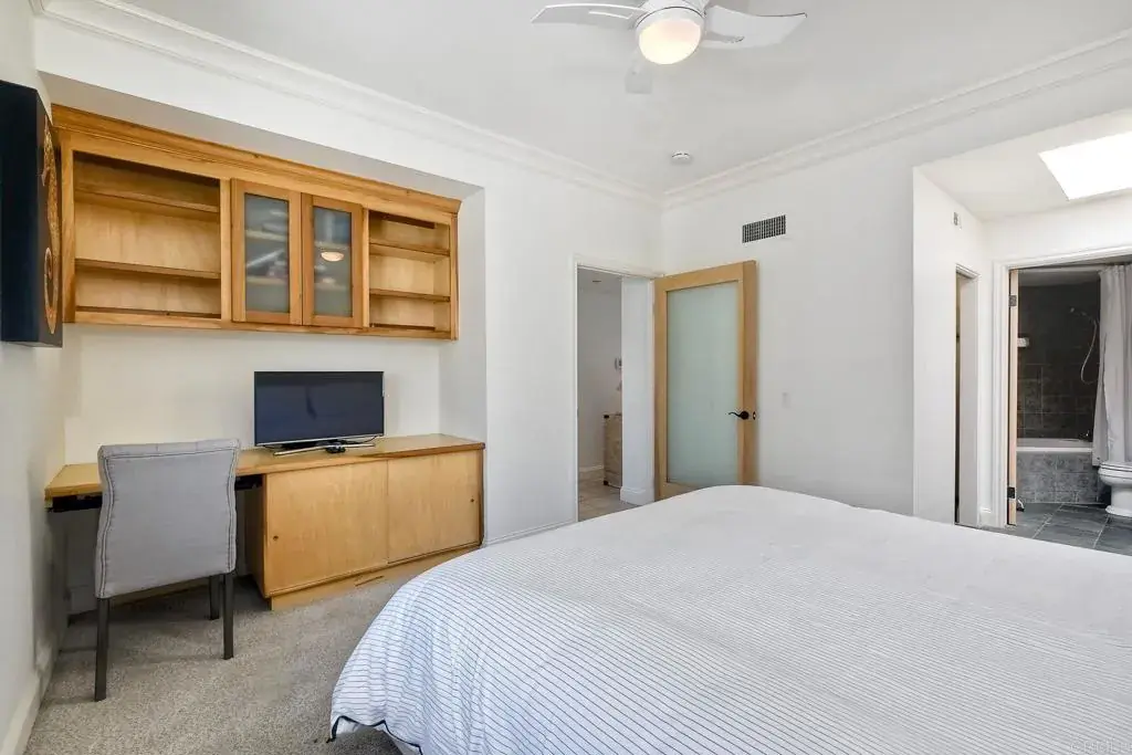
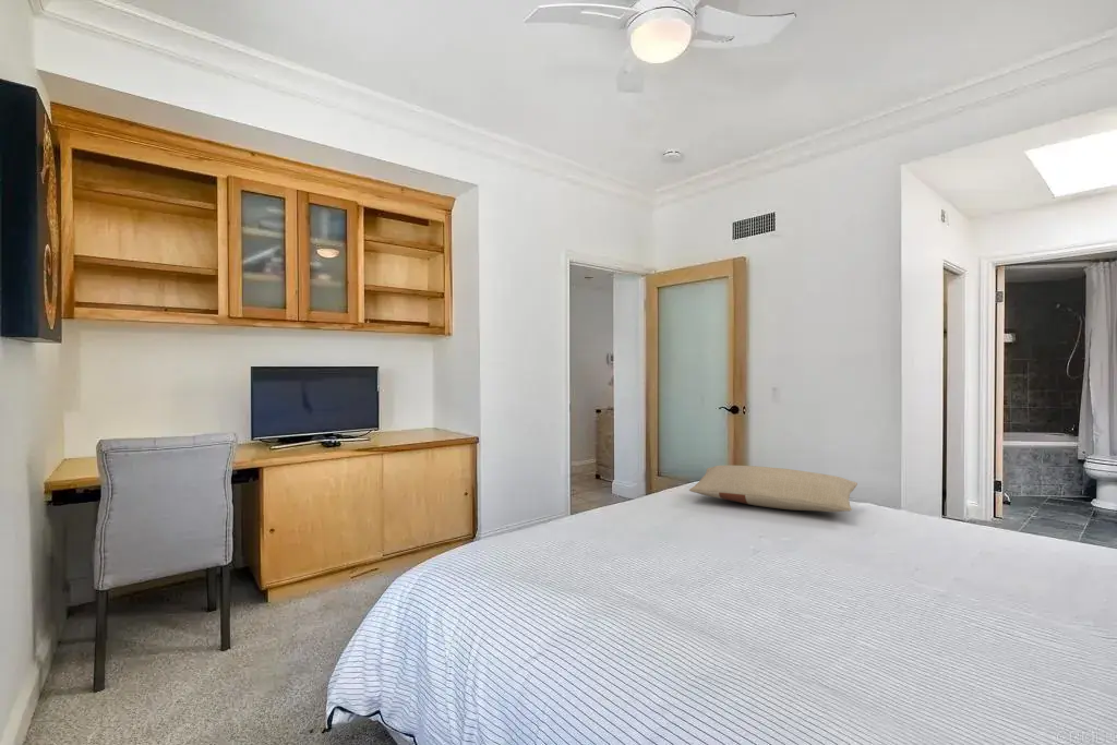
+ pillow [688,465,858,513]
